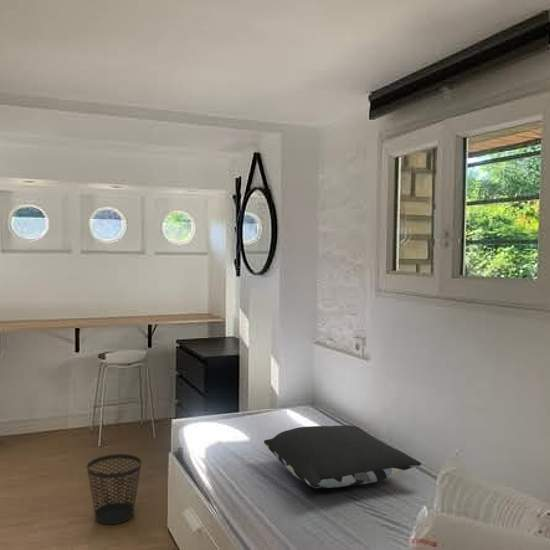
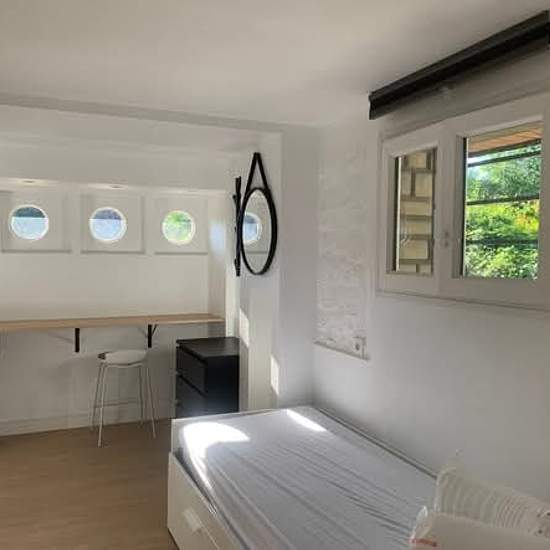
- pillow [263,424,422,489]
- wastebasket [86,453,142,525]
